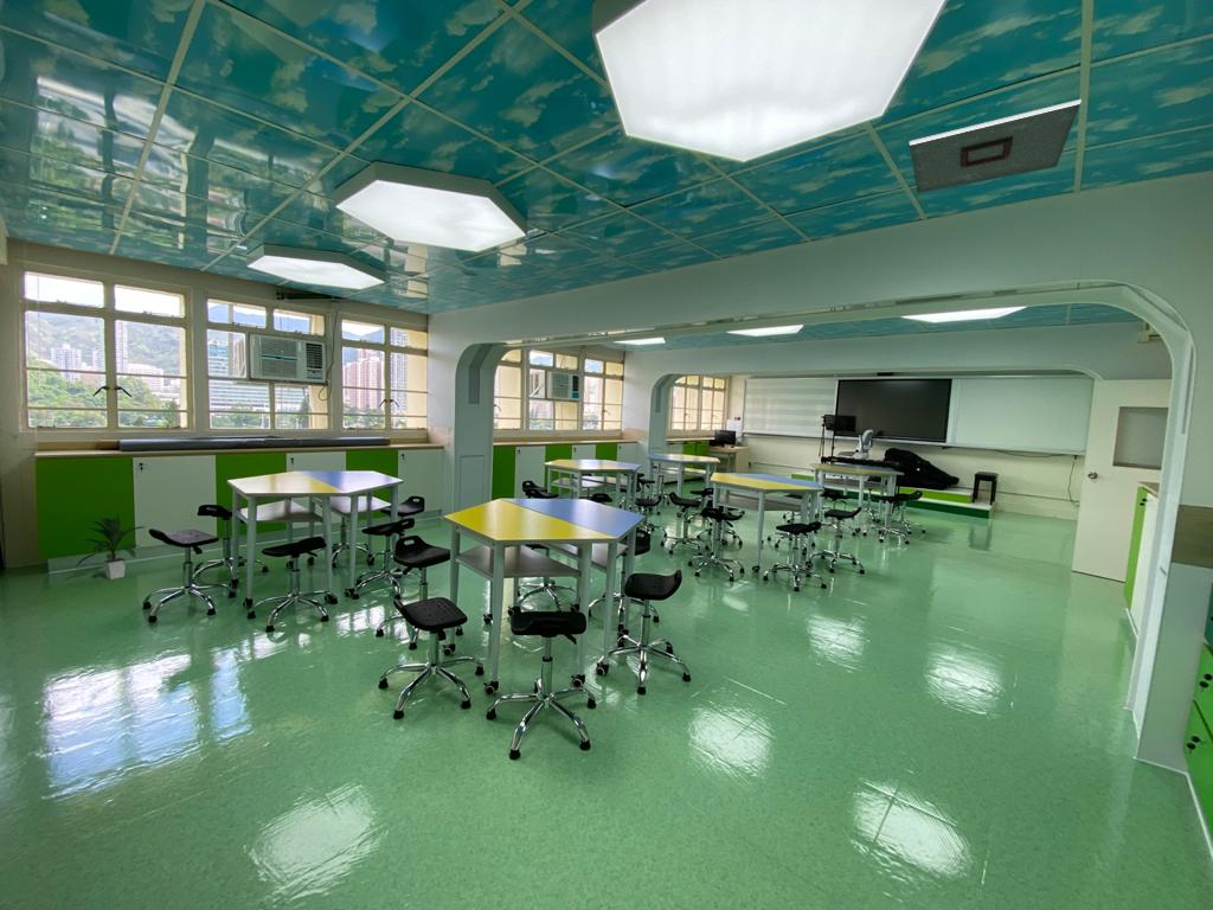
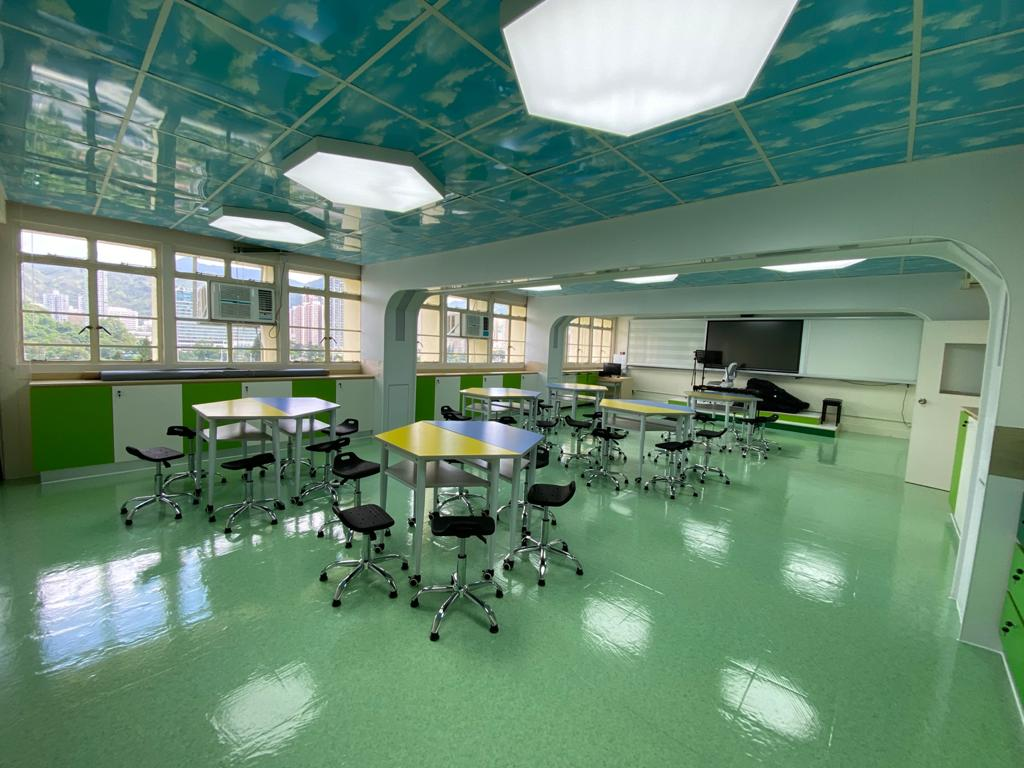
- indoor plant [75,514,145,581]
- ceiling vent [909,98,1083,194]
